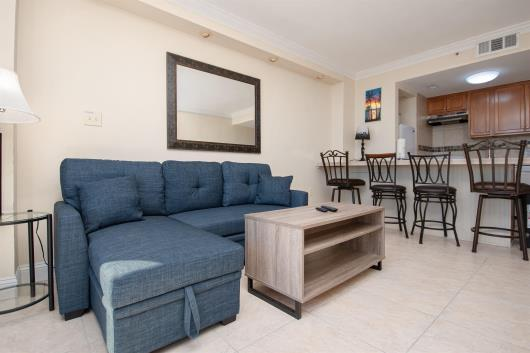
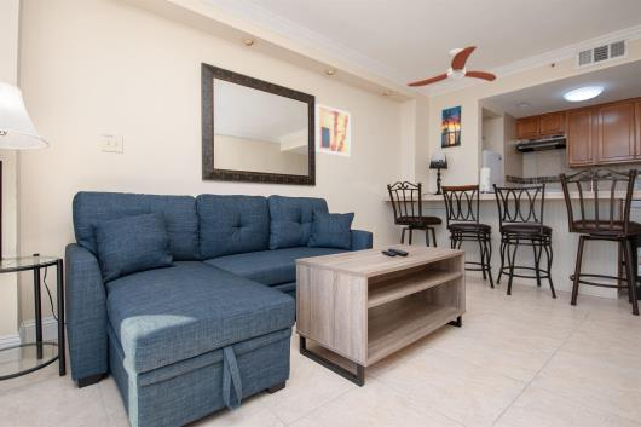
+ ceiling fan [406,45,497,88]
+ wall art [314,103,352,157]
